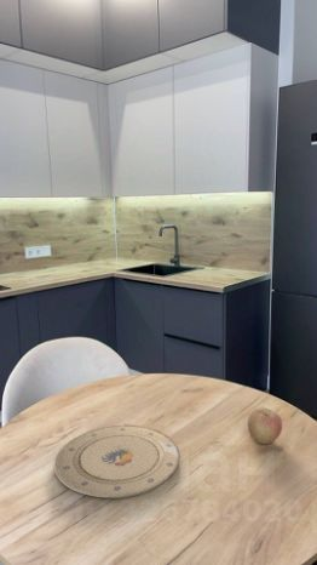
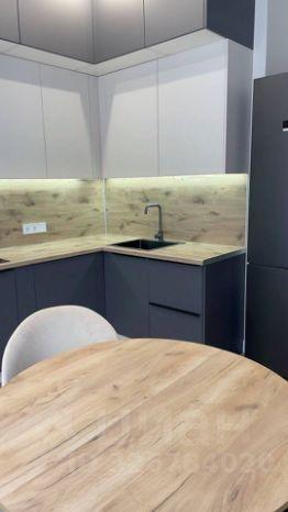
- apple [247,406,283,445]
- plate [53,424,180,500]
